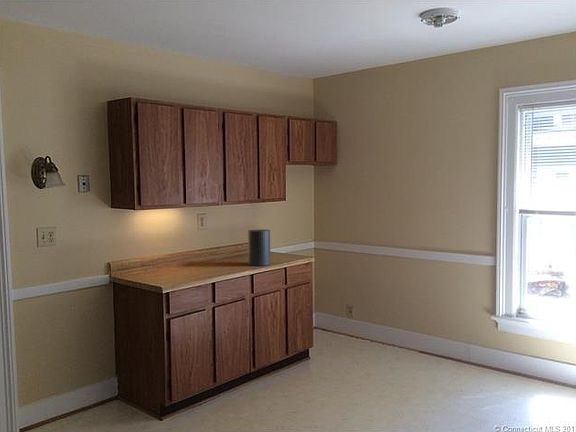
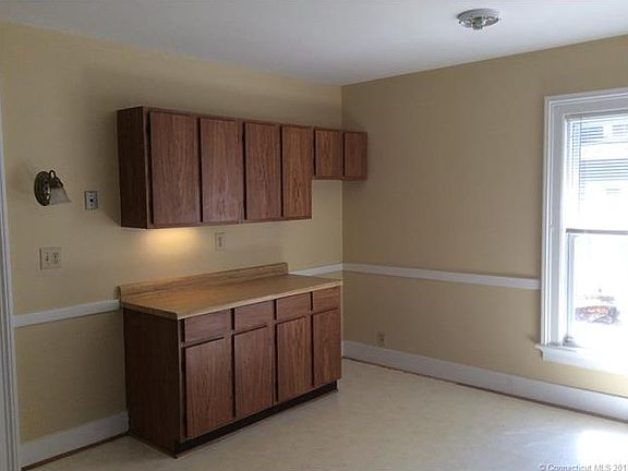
- canister [247,229,271,267]
